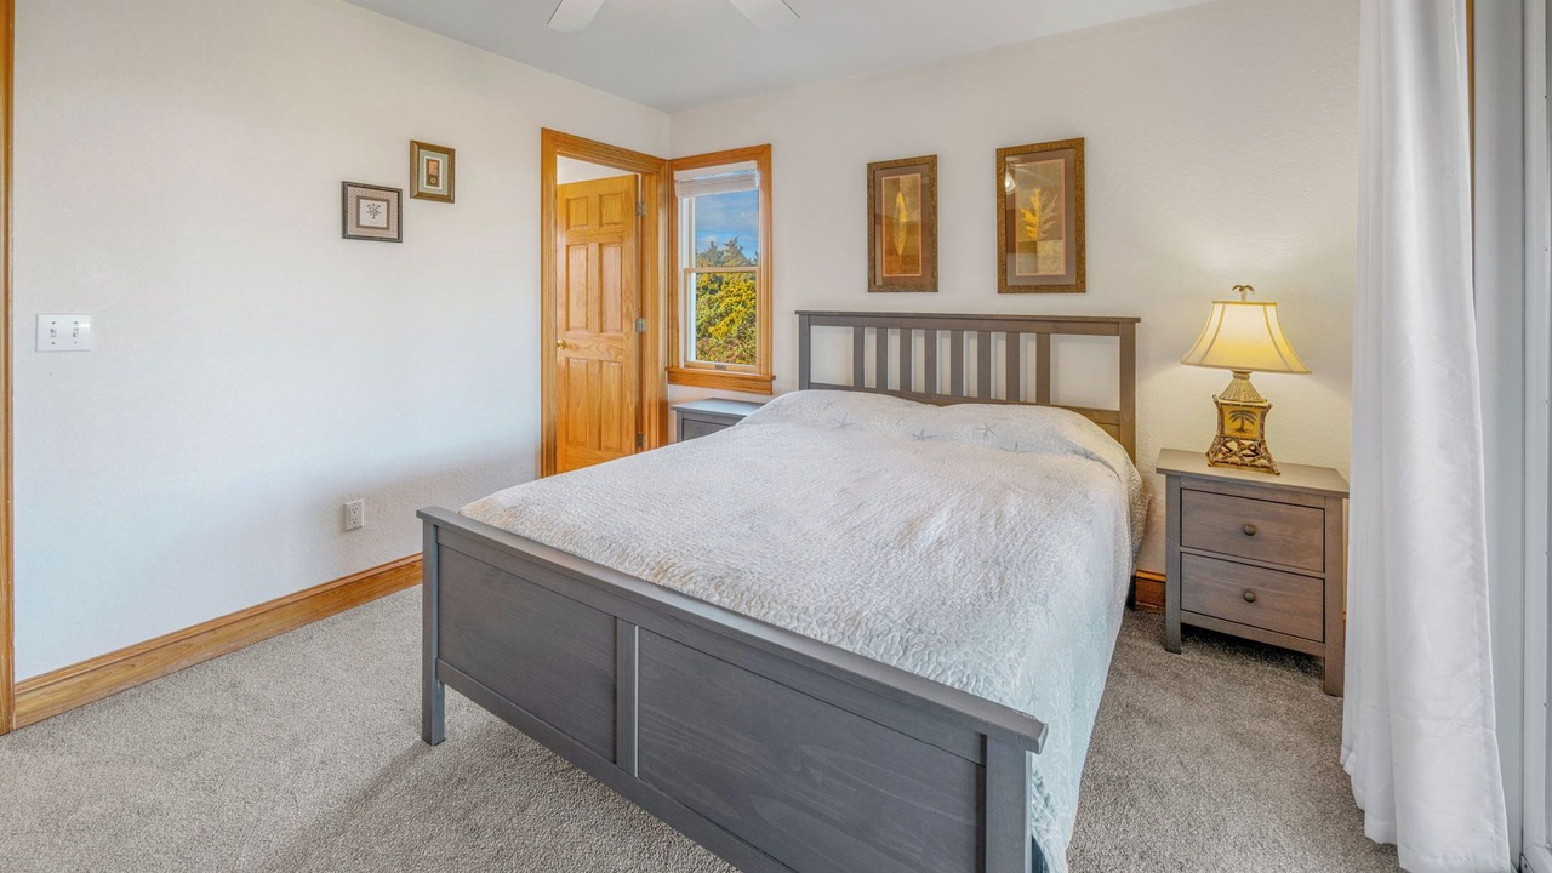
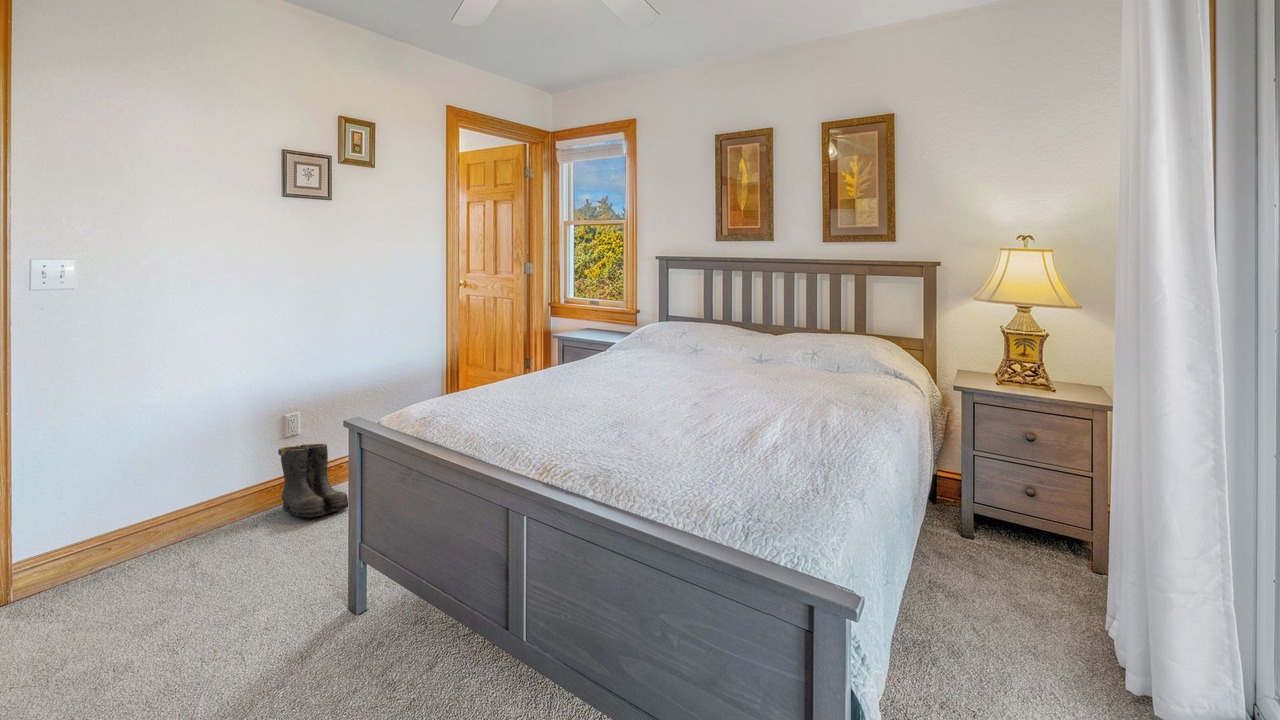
+ boots [277,443,349,518]
